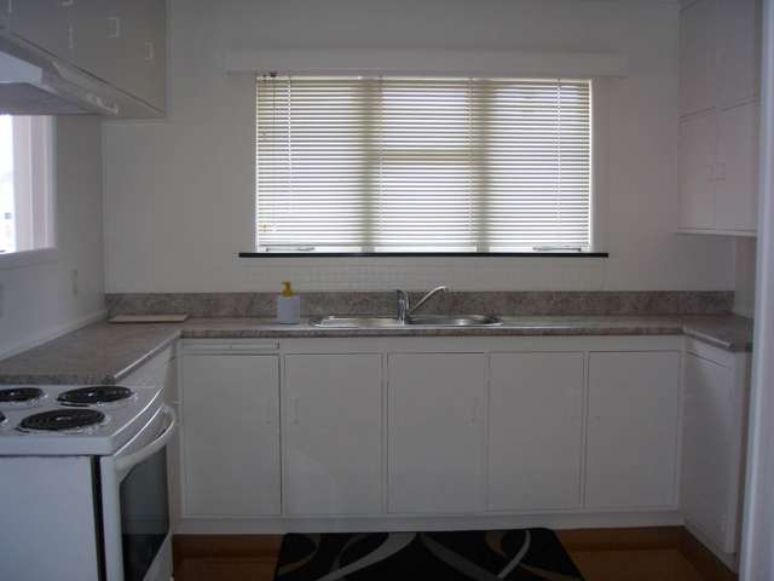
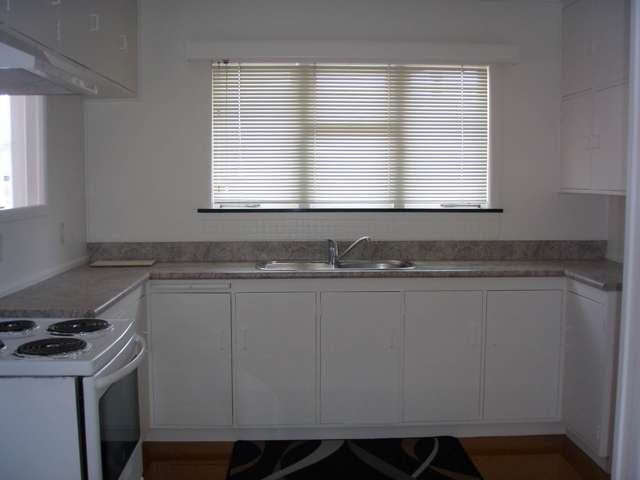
- soap bottle [276,281,301,326]
